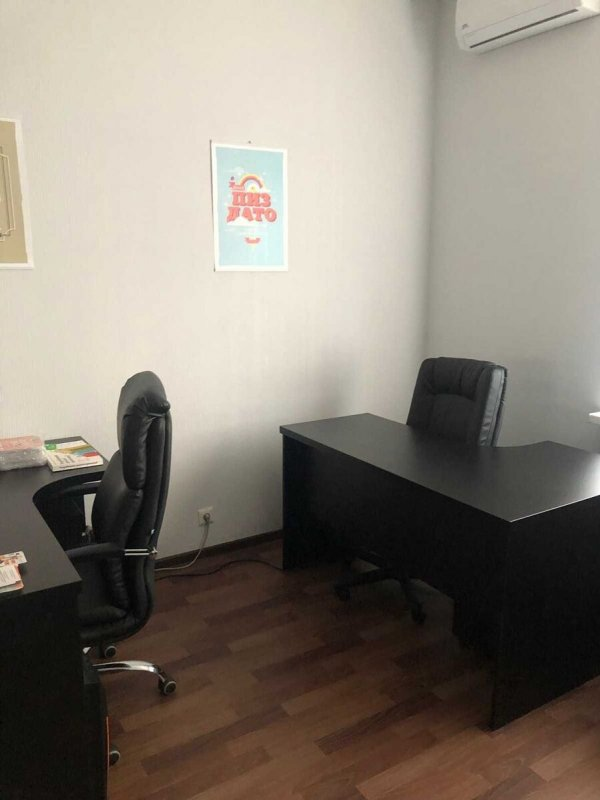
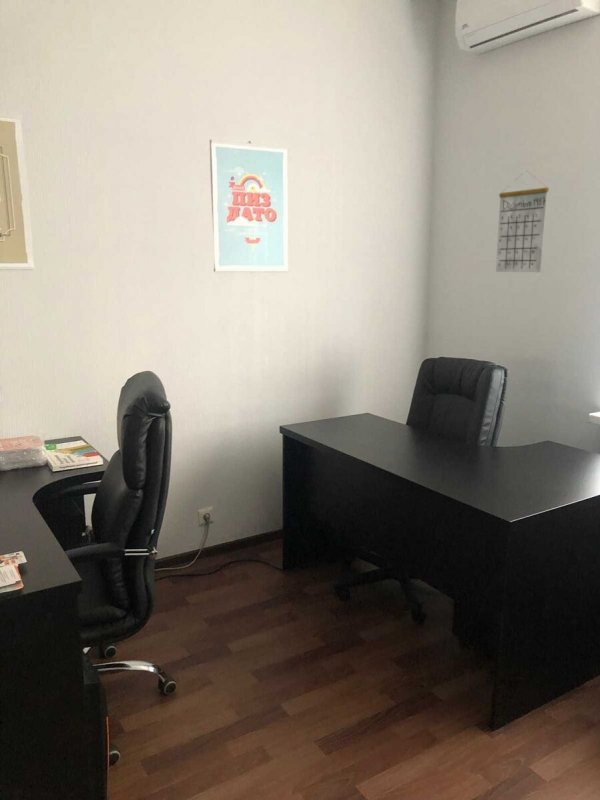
+ calendar [495,171,550,273]
